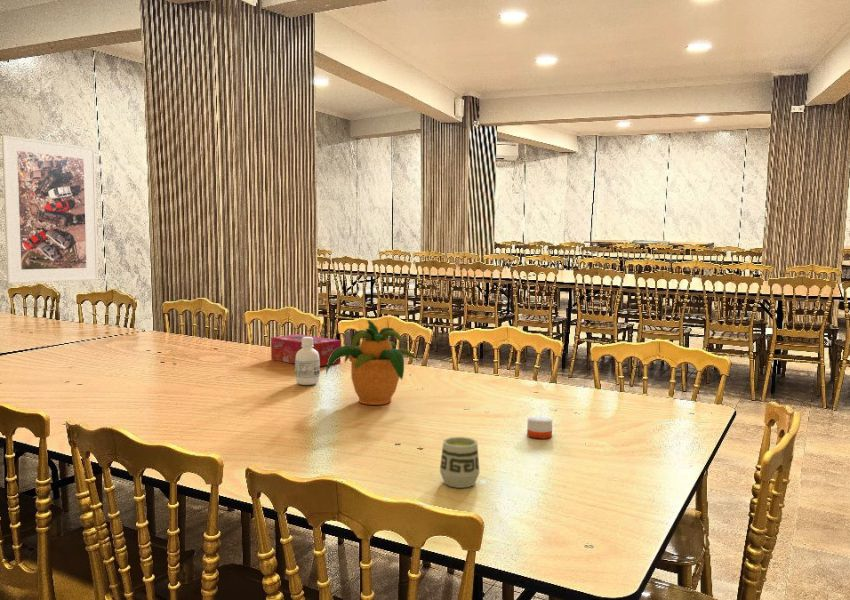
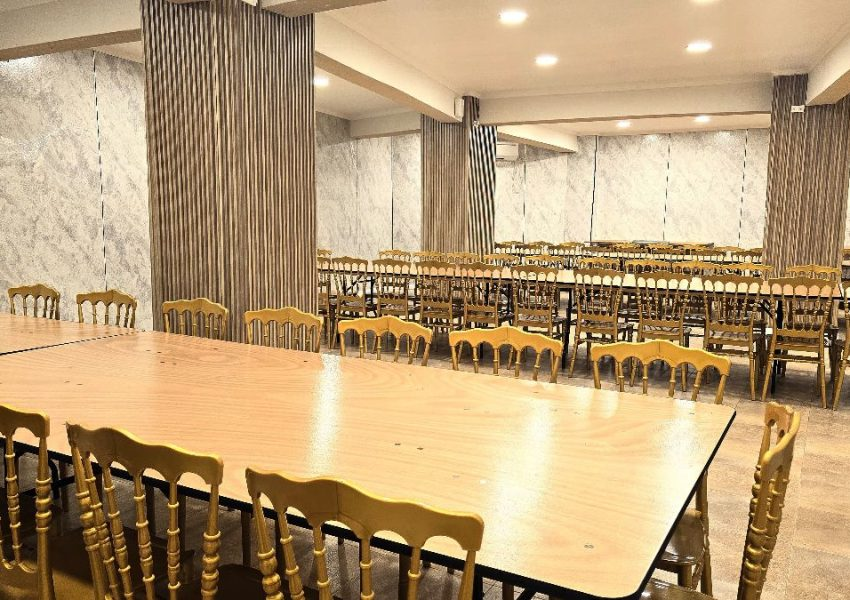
- potted plant [325,319,420,406]
- bottle [294,337,321,386]
- cup [439,436,480,489]
- candle [526,407,553,440]
- tissue box [270,333,342,367]
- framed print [1,134,99,284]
